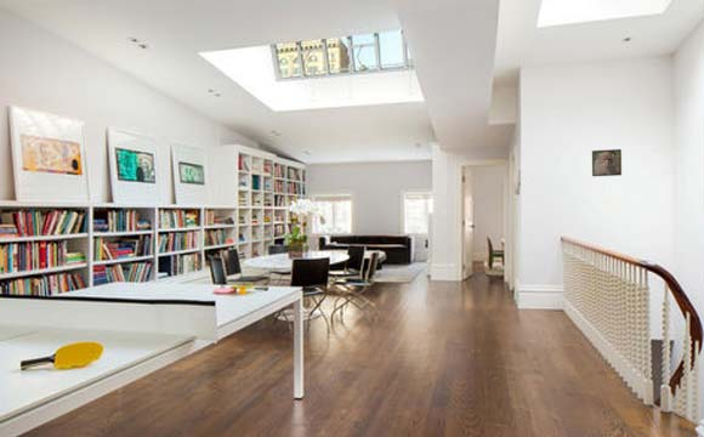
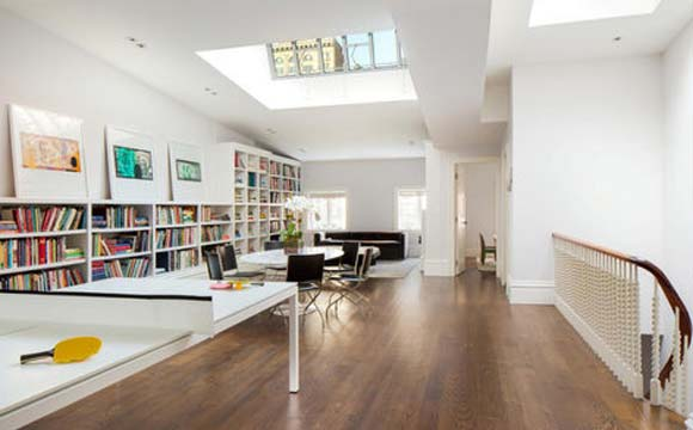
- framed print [591,148,623,177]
